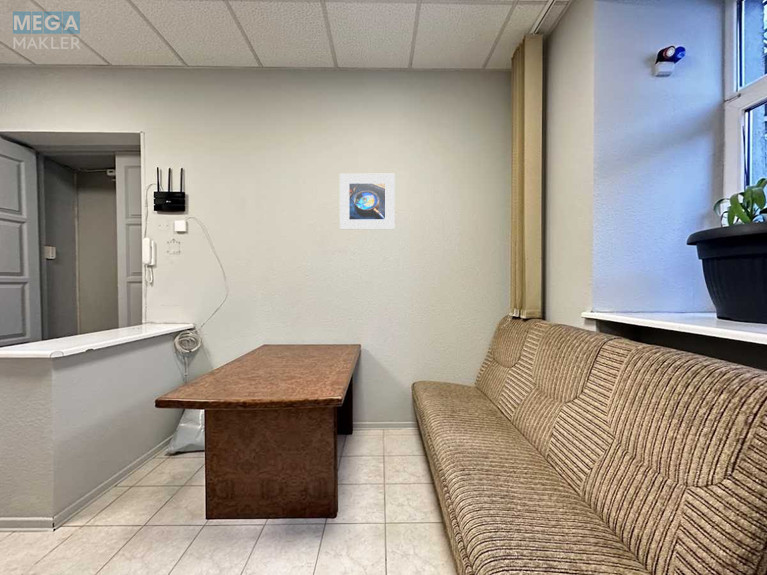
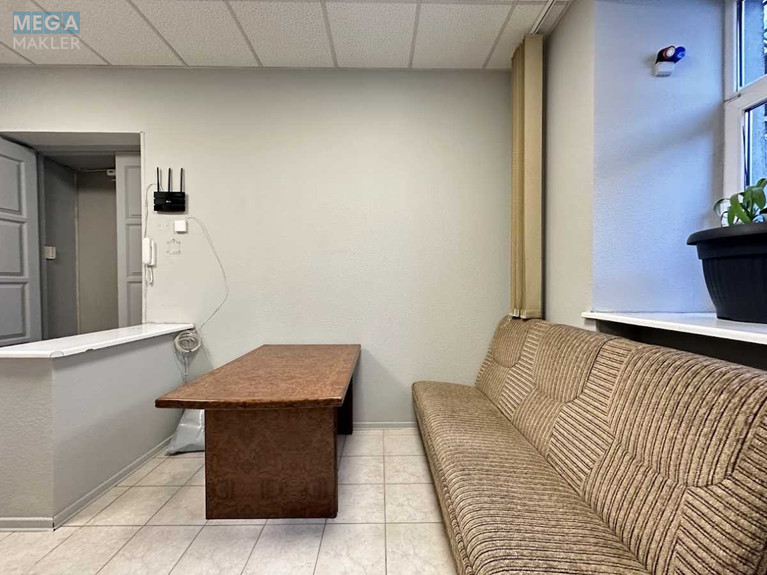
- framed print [339,173,396,230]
